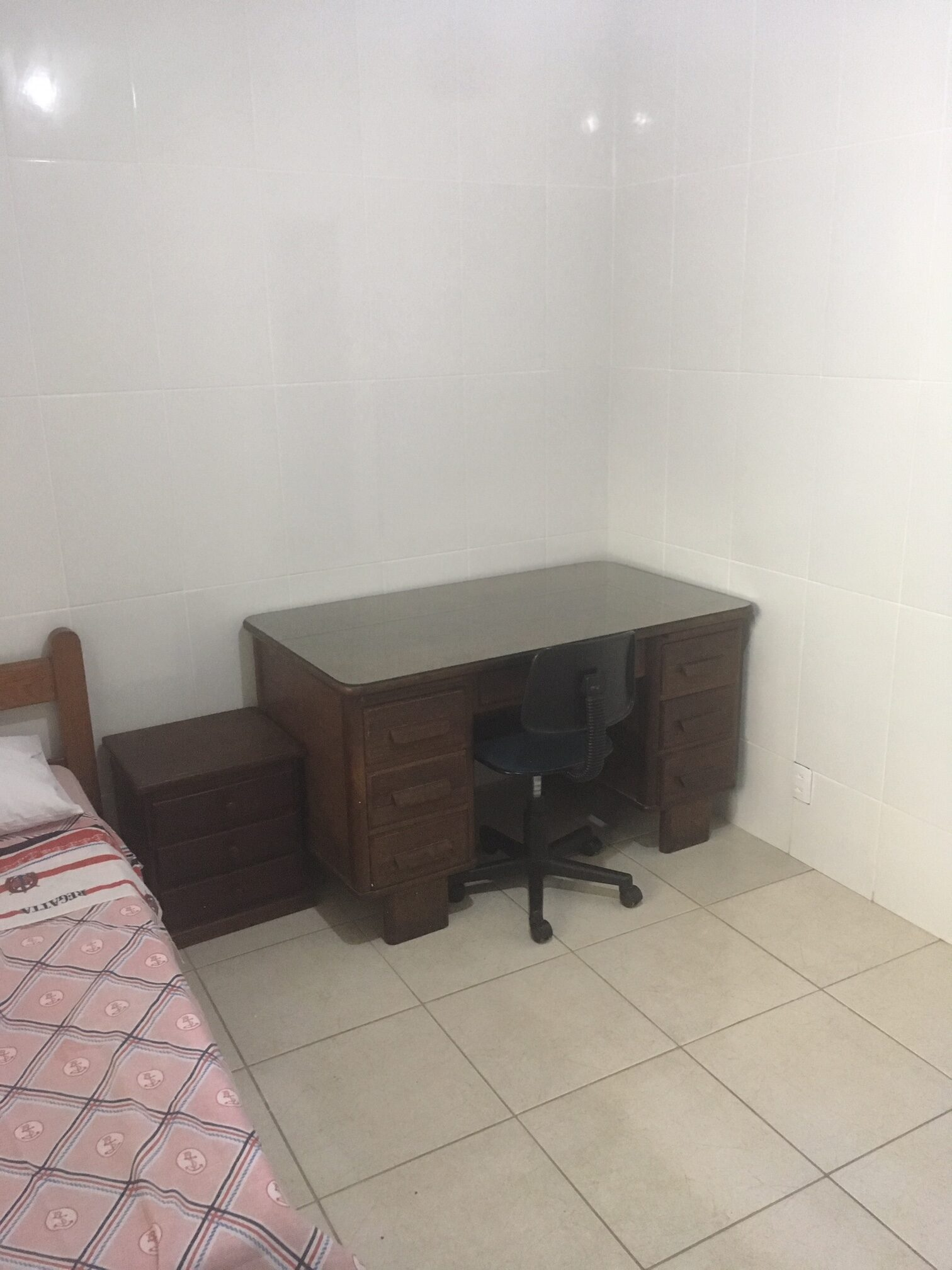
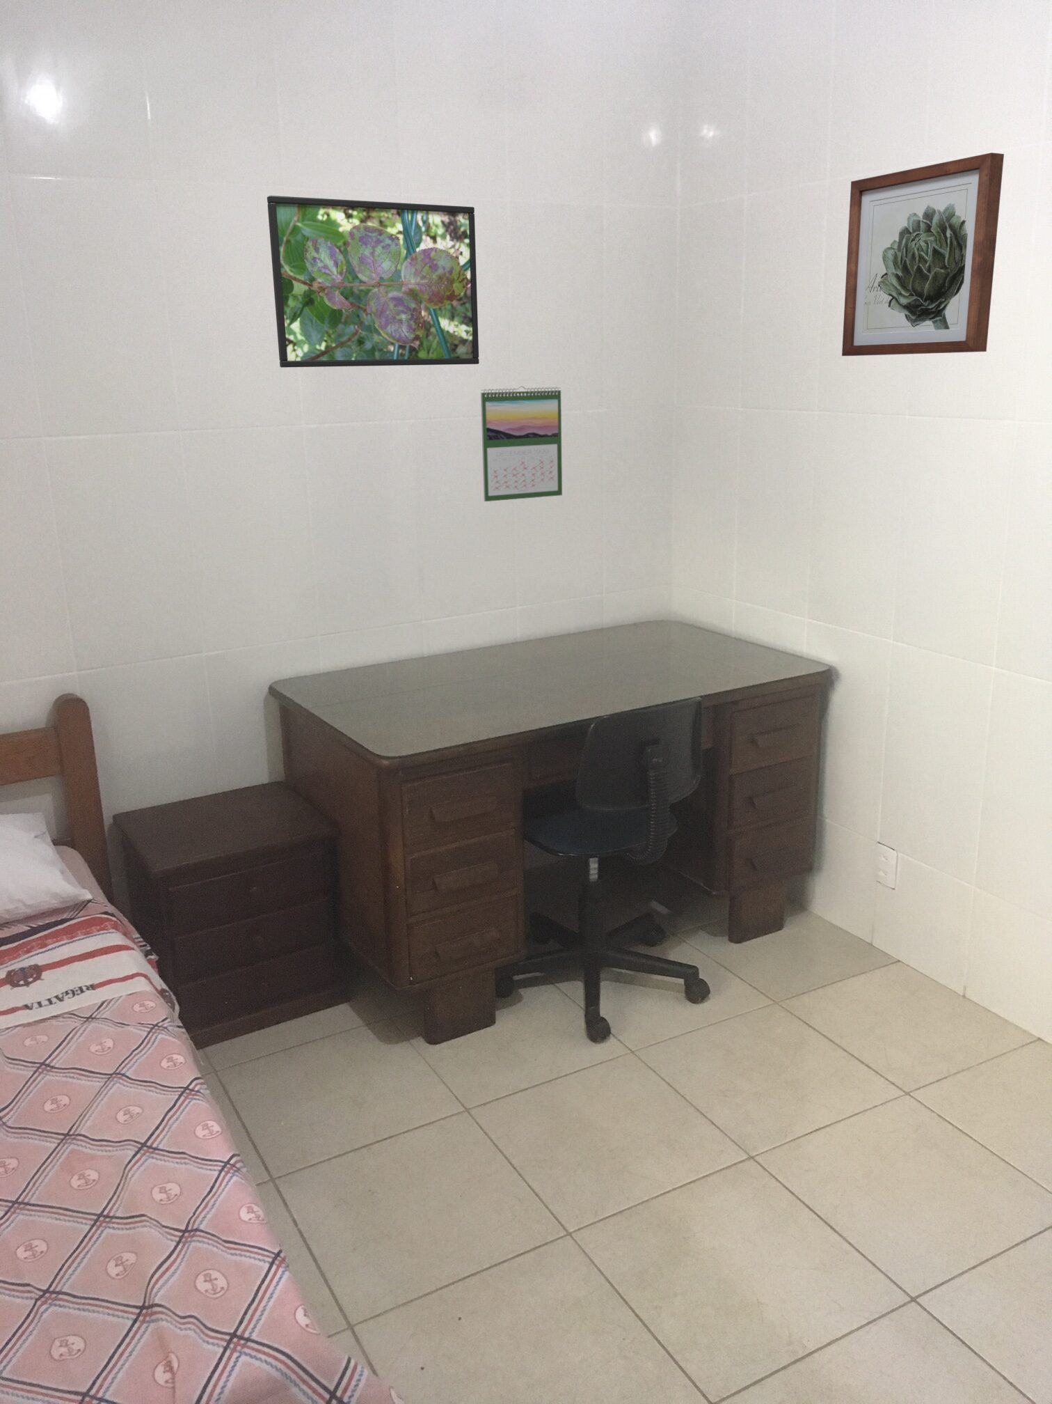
+ calendar [480,385,562,502]
+ wall art [841,151,1004,357]
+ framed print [266,195,480,368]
